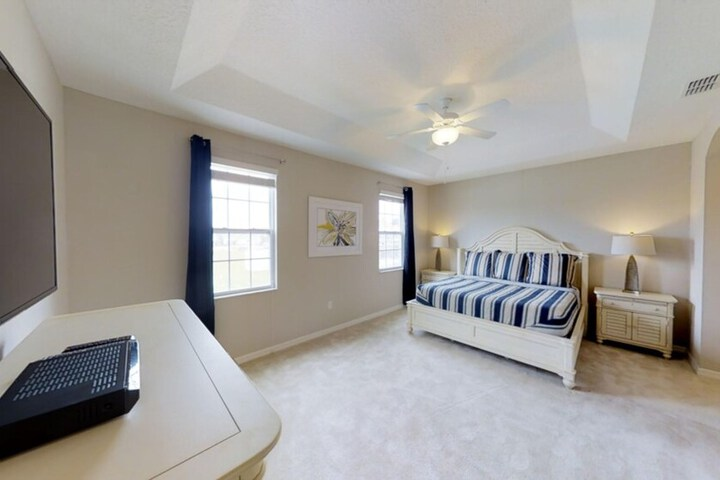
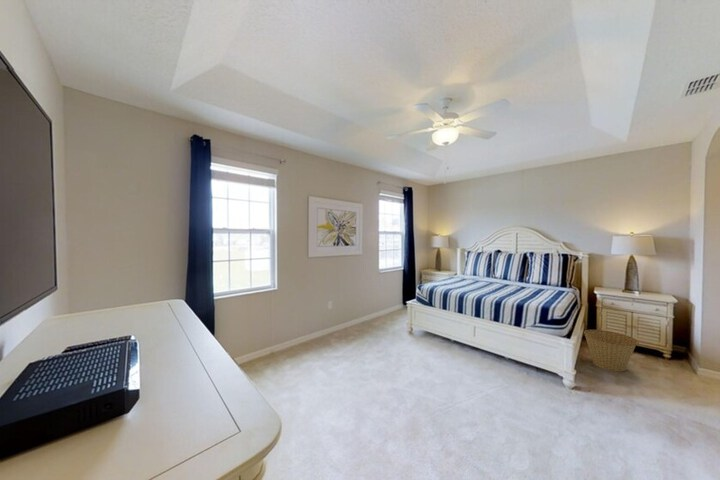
+ basket [583,329,640,372]
